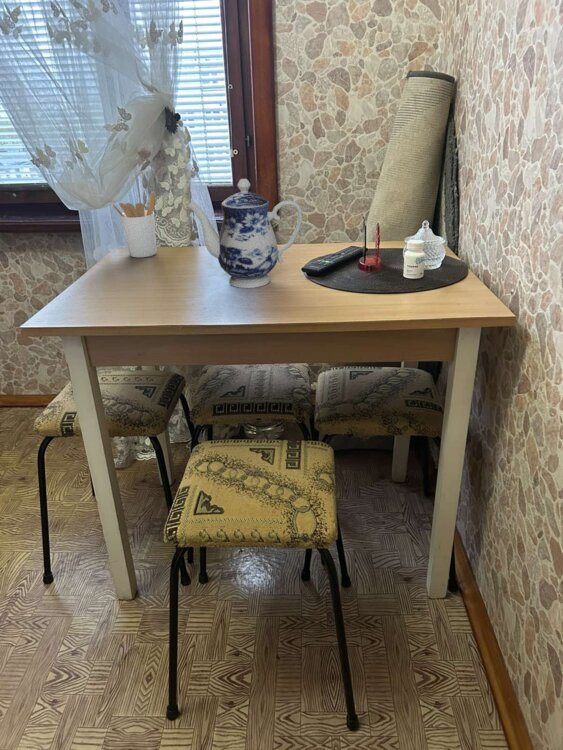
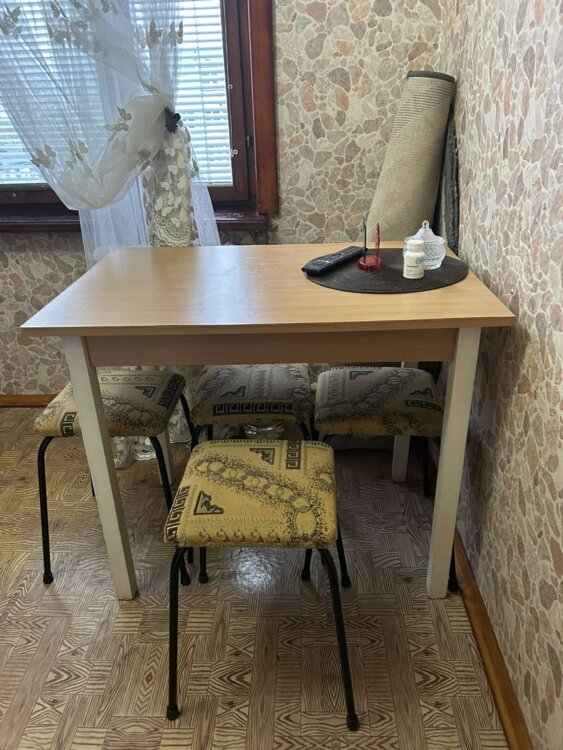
- teapot [186,178,303,289]
- utensil holder [111,192,158,258]
